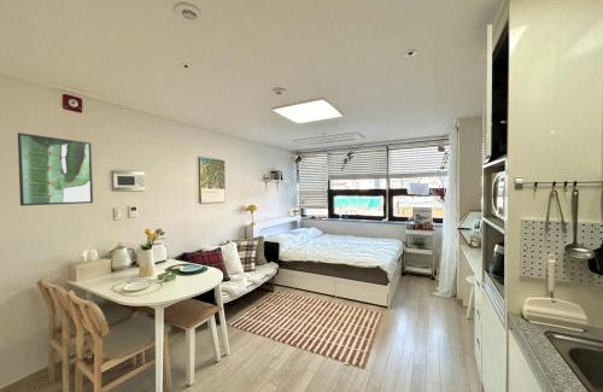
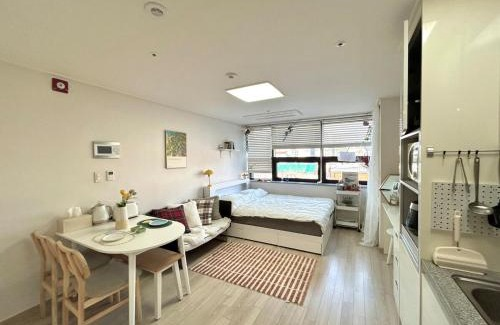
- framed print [17,131,94,207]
